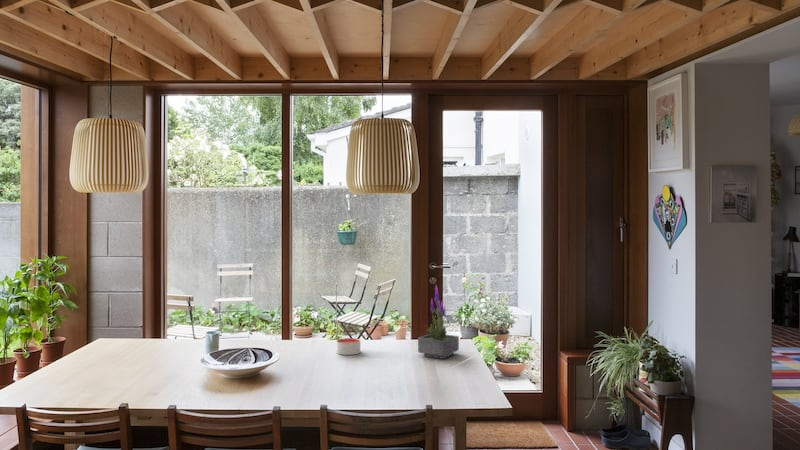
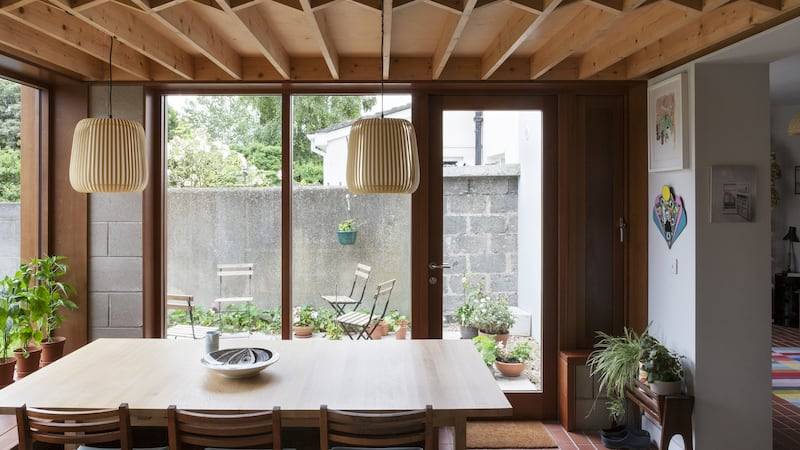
- candle [336,337,361,356]
- potted plant [417,285,460,360]
